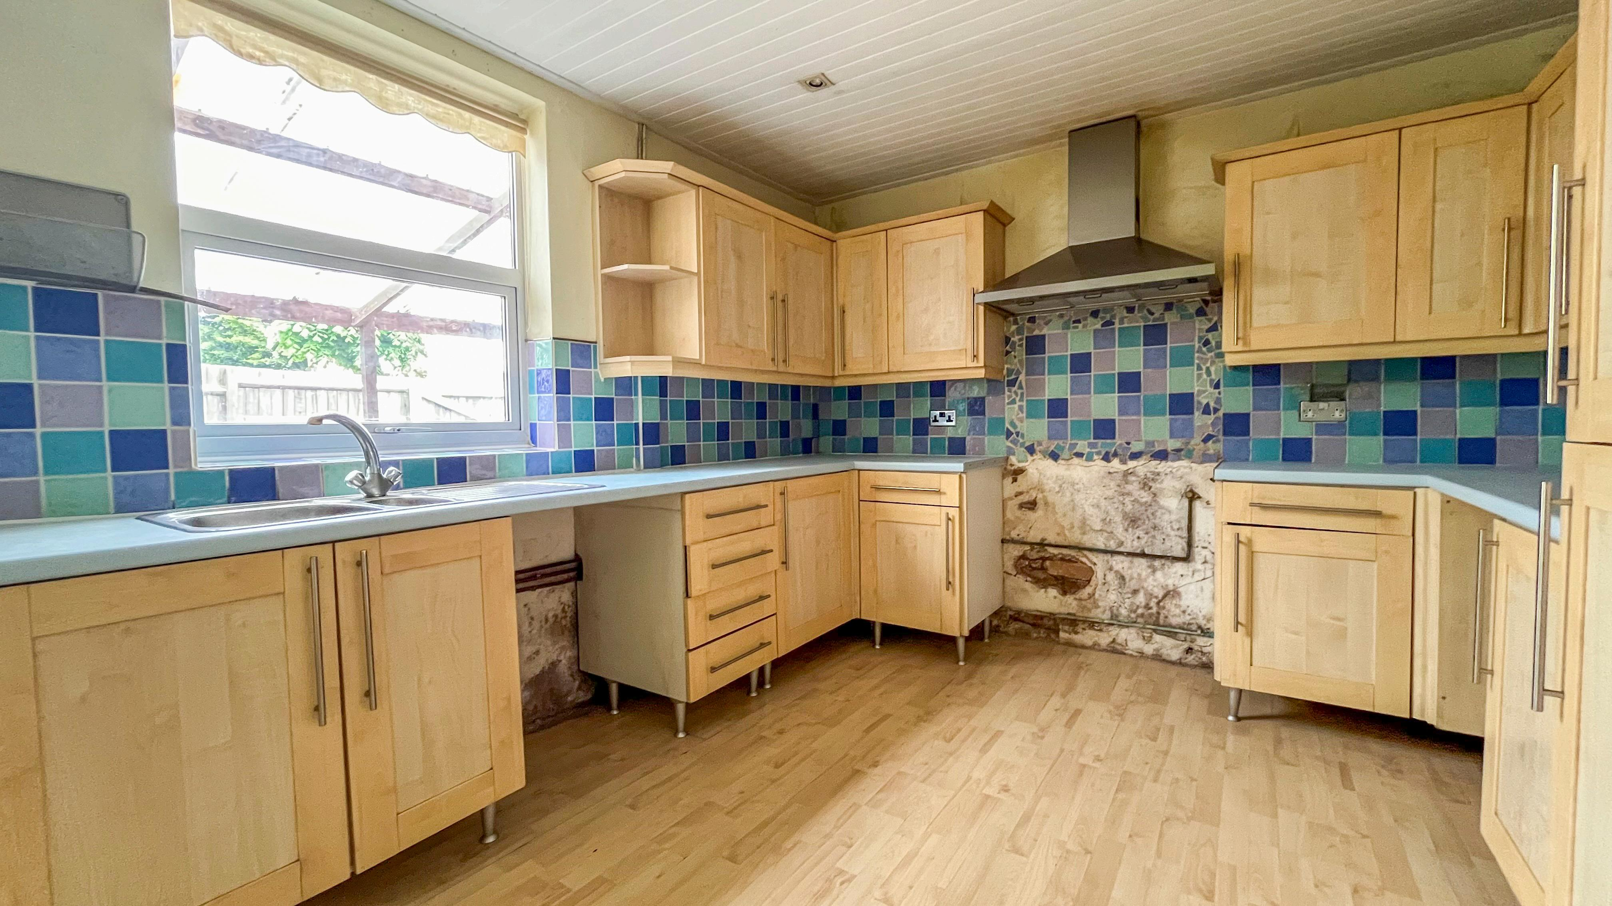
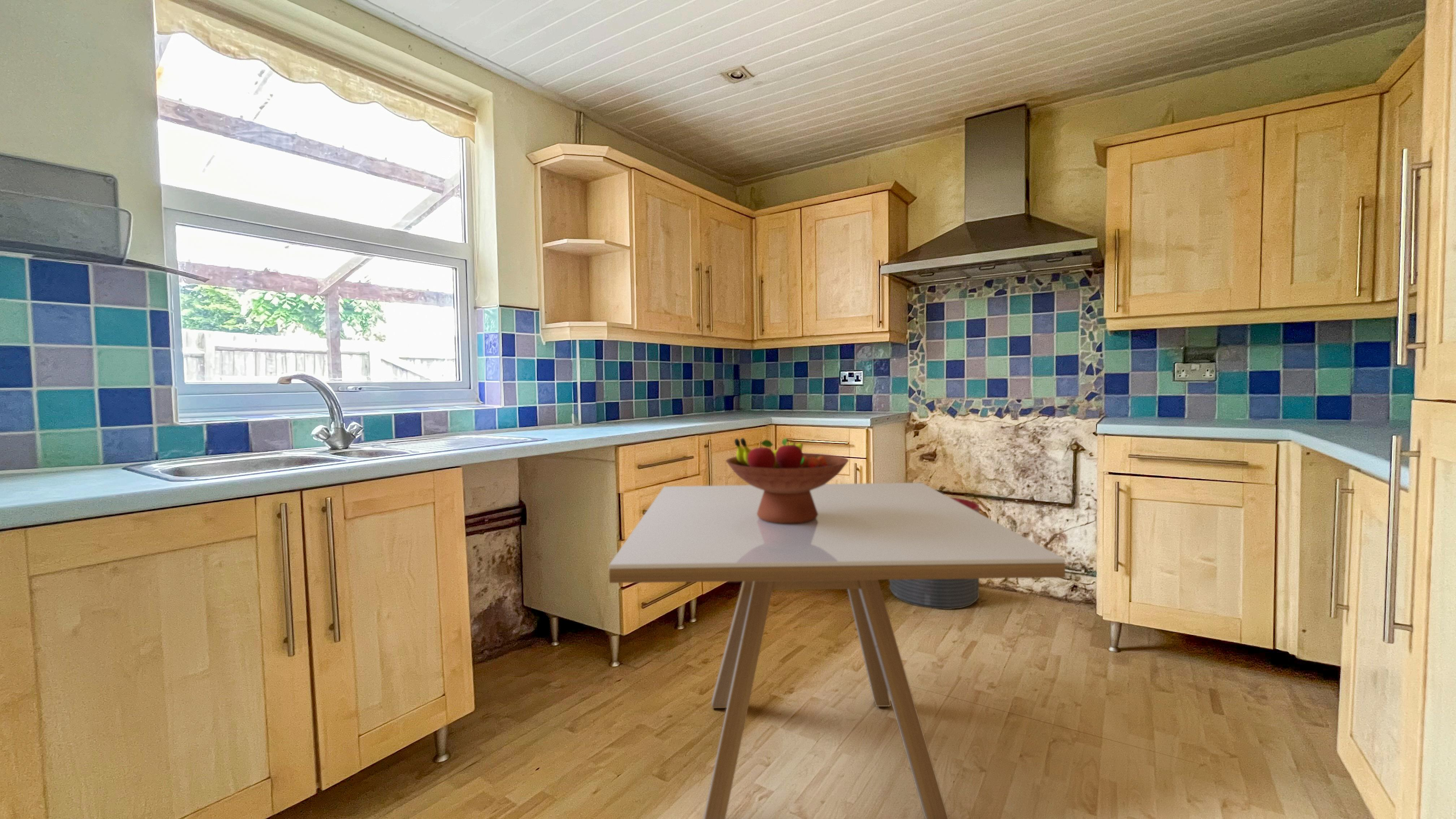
+ dining table [608,482,1066,819]
+ fruit bowl [725,438,849,524]
+ trash can [889,497,980,610]
